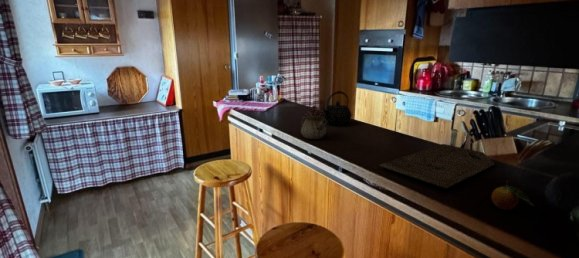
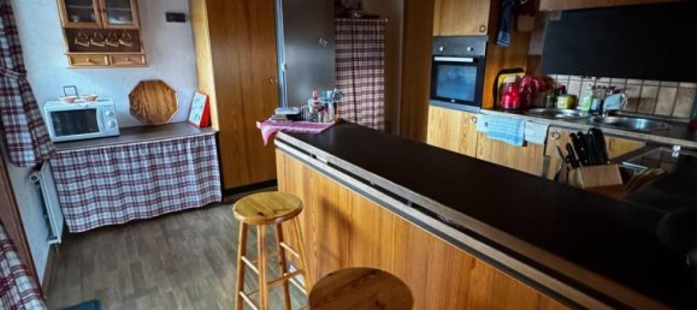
- cutting board [378,143,495,189]
- kettle [322,90,353,126]
- fruit [490,180,535,211]
- teapot [300,105,328,140]
